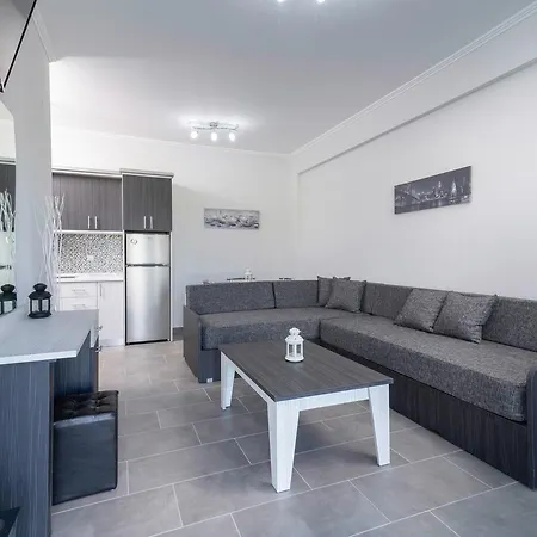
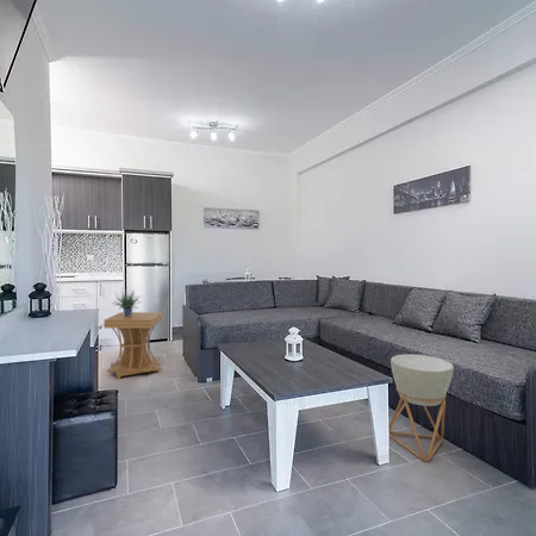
+ side table [102,311,164,380]
+ potted plant [113,287,144,317]
+ planter [387,354,455,463]
